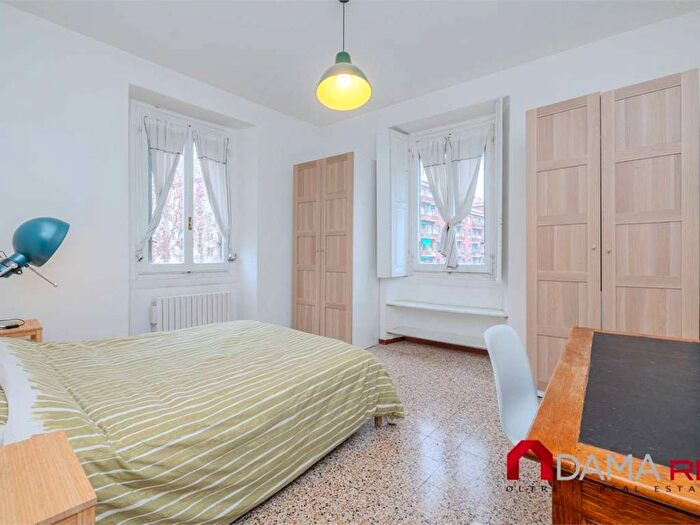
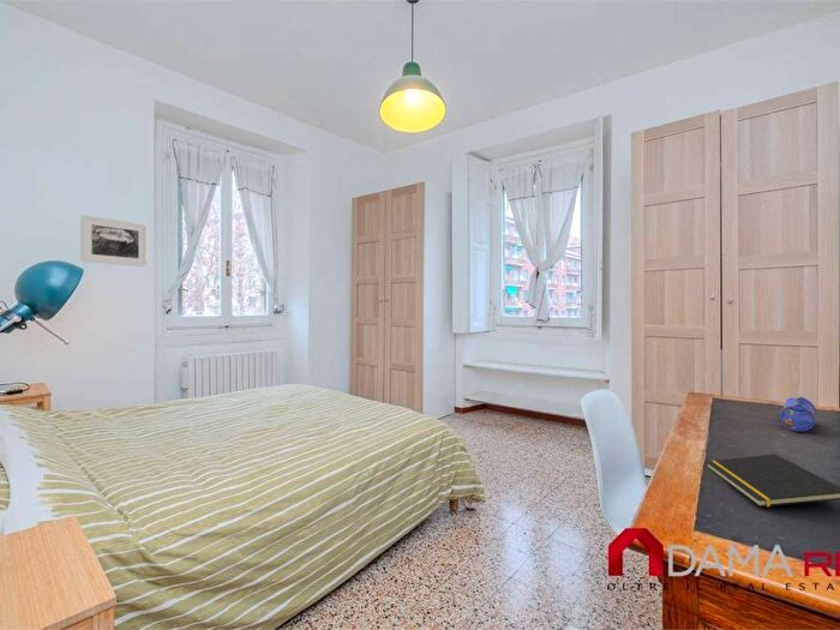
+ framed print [79,214,149,268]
+ notepad [704,452,840,508]
+ pencil case [779,395,817,433]
